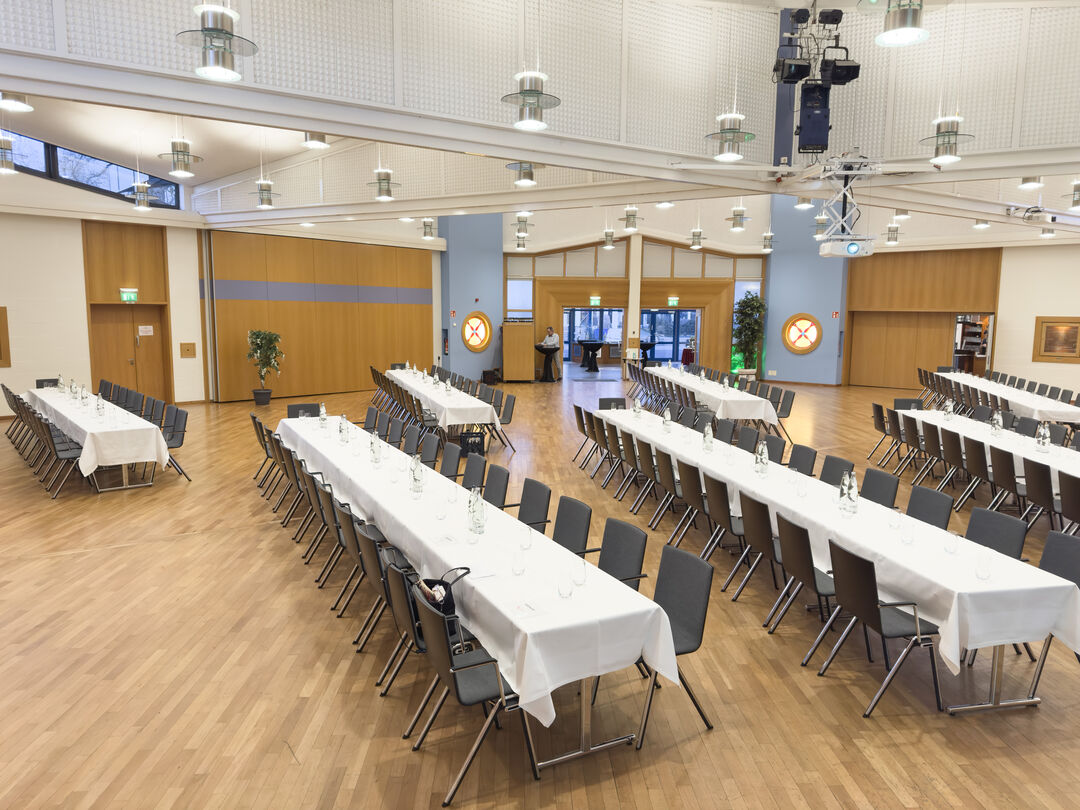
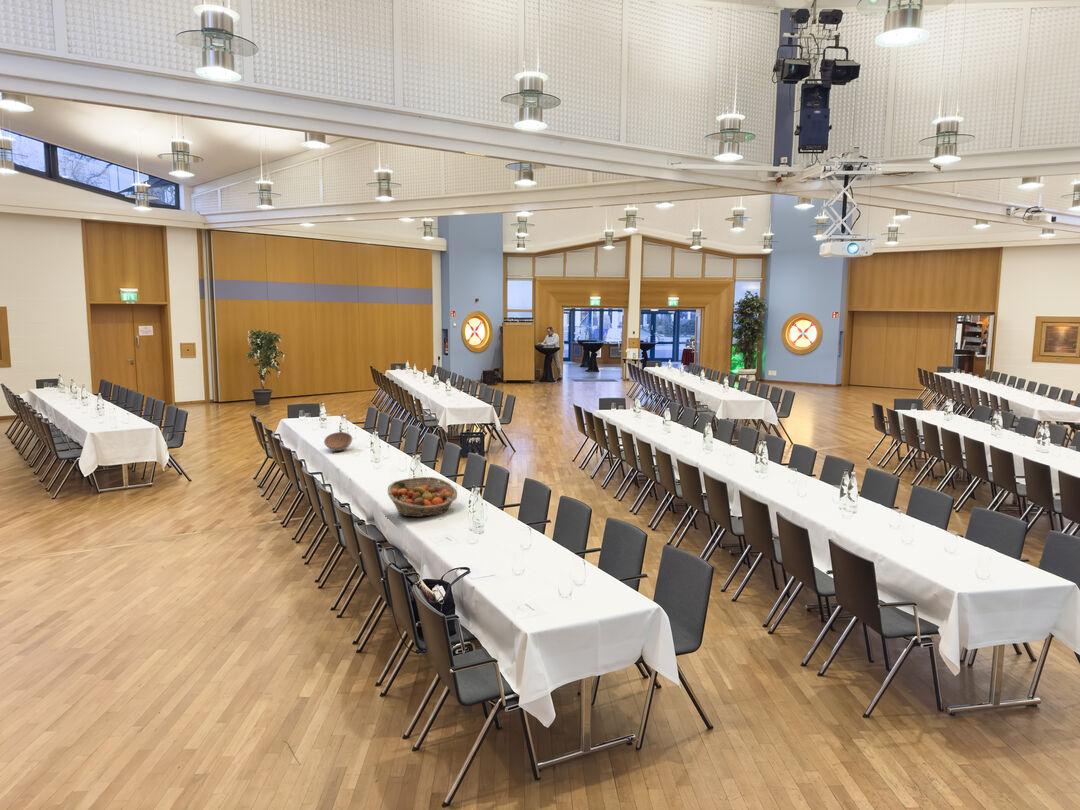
+ fruit basket [387,476,458,518]
+ bowl [323,431,353,452]
